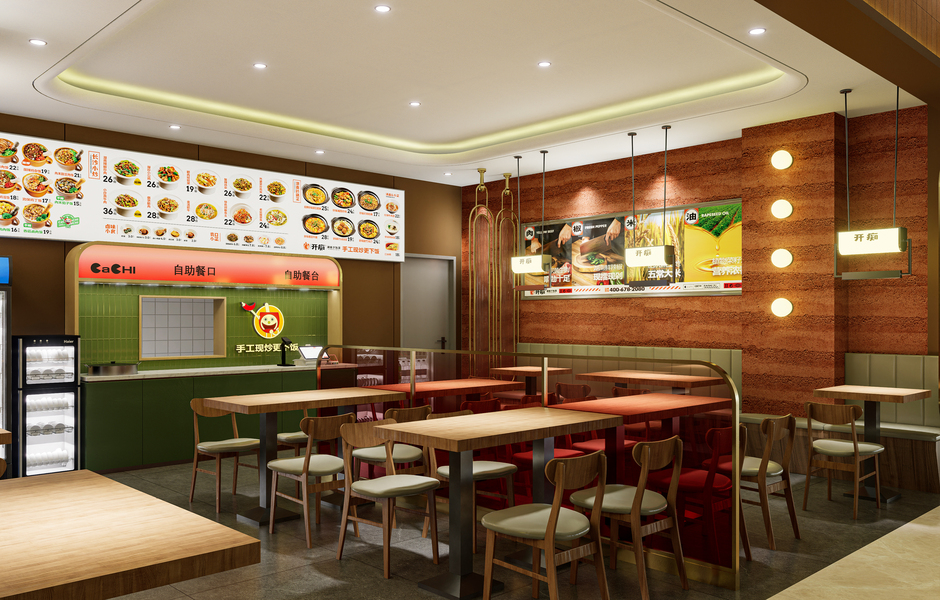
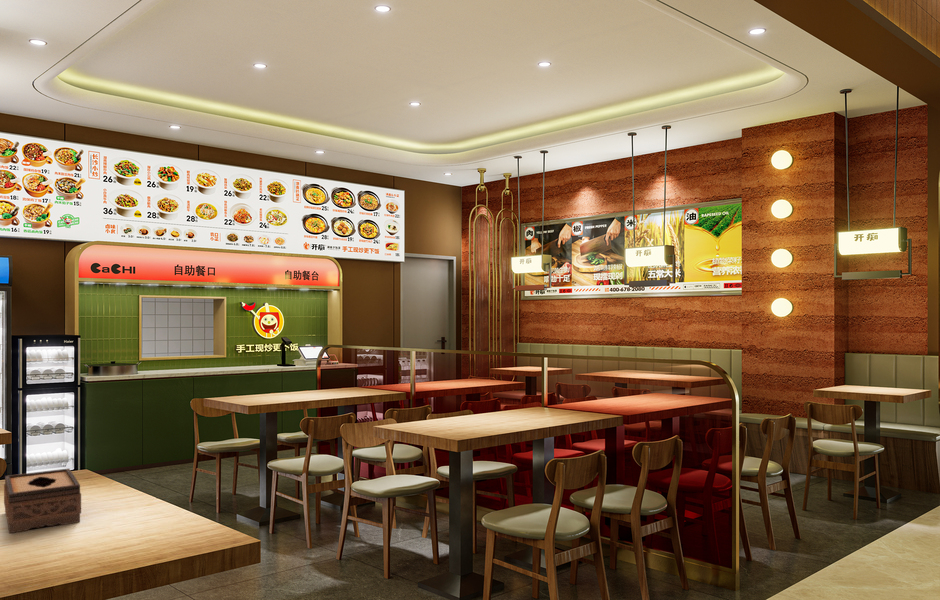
+ tissue box [3,467,82,534]
